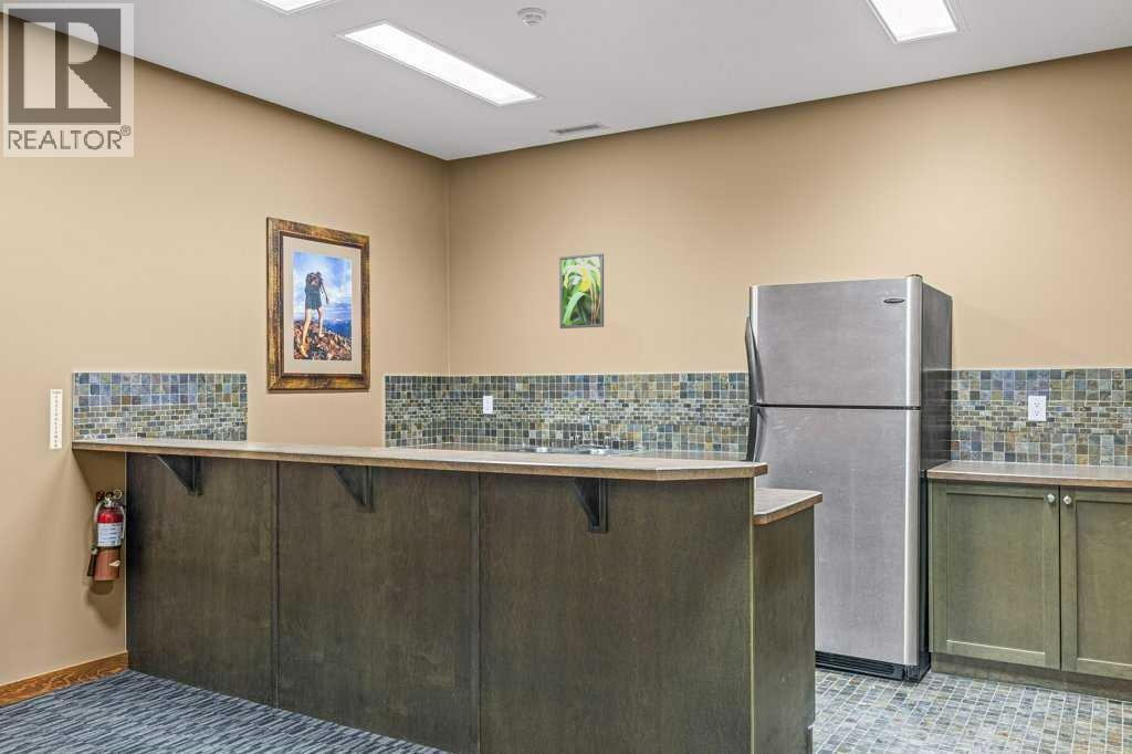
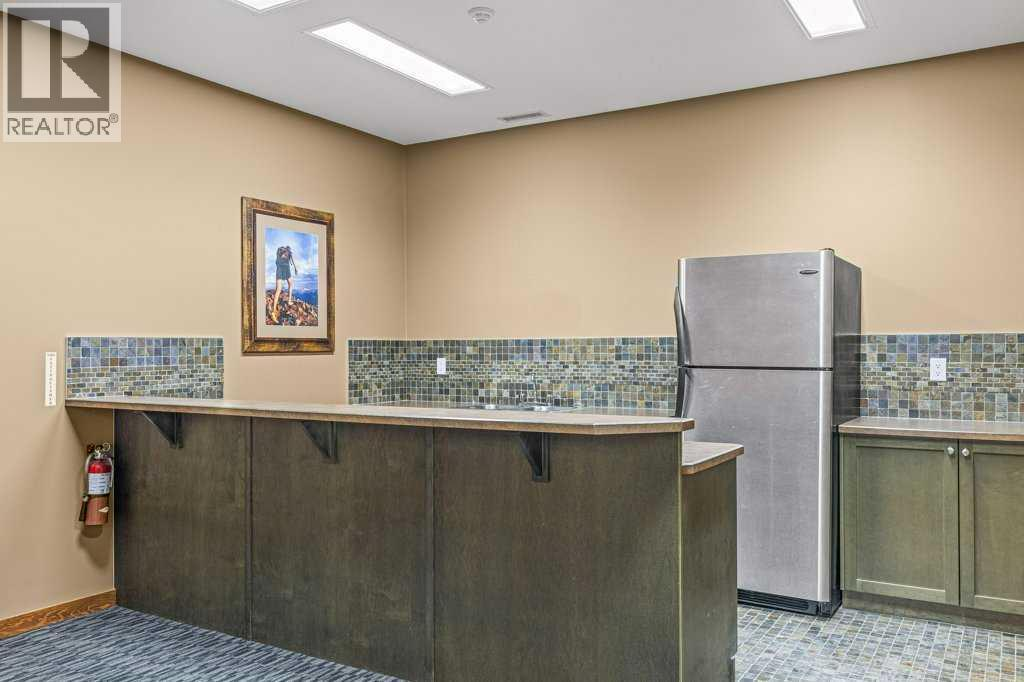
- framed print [558,252,605,329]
